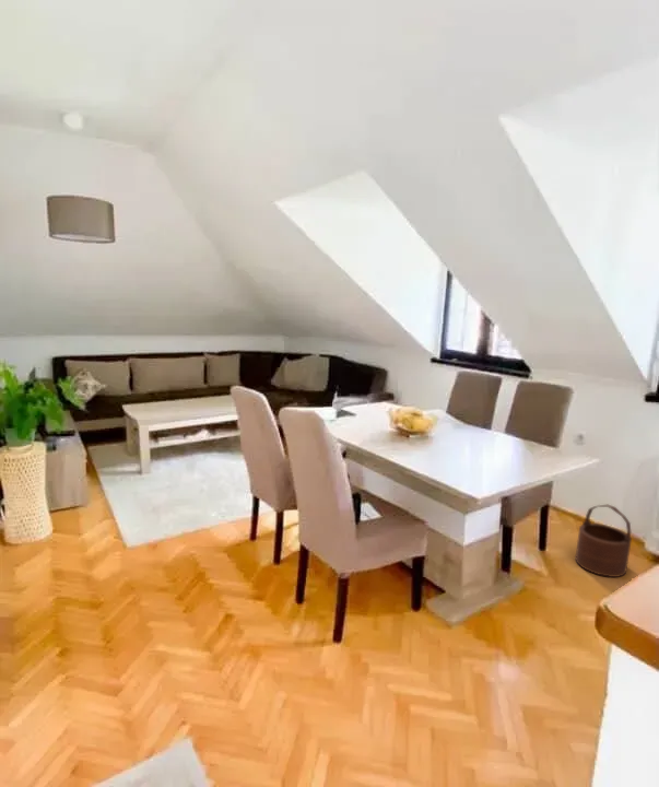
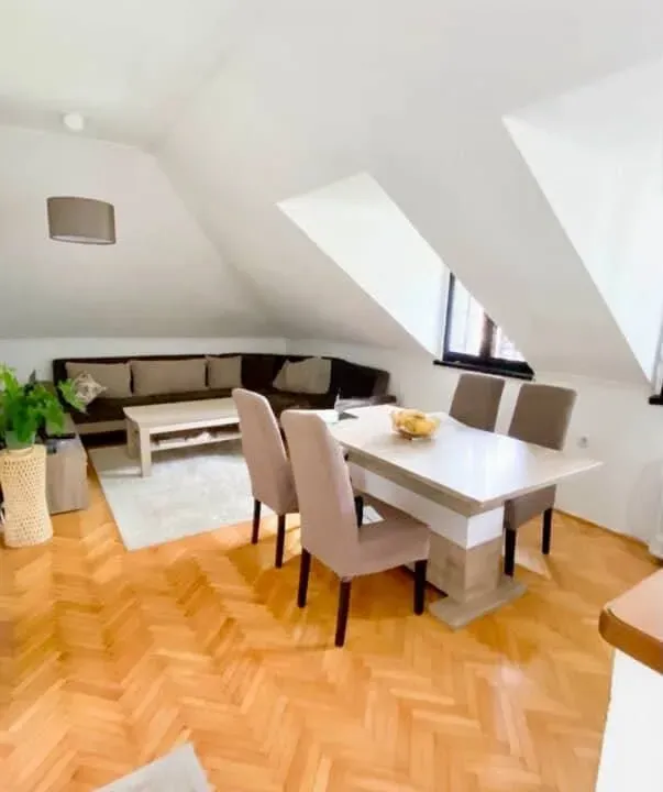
- wooden bucket [574,504,633,578]
